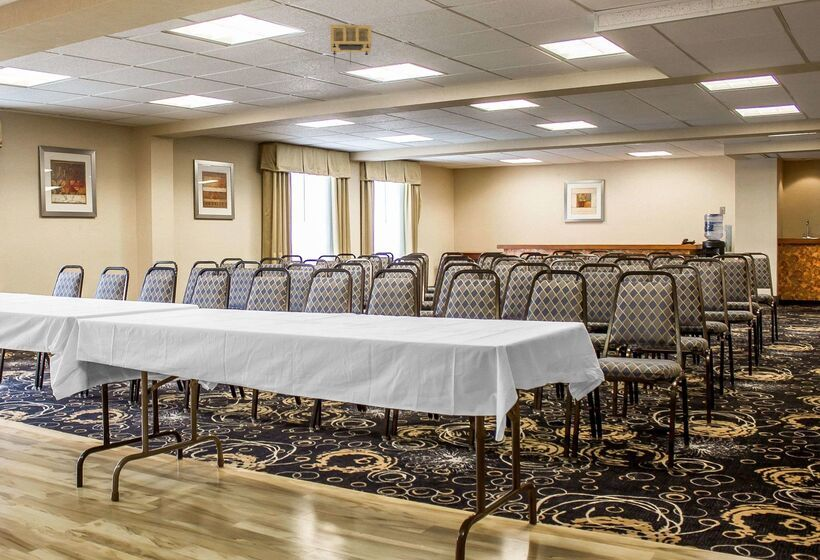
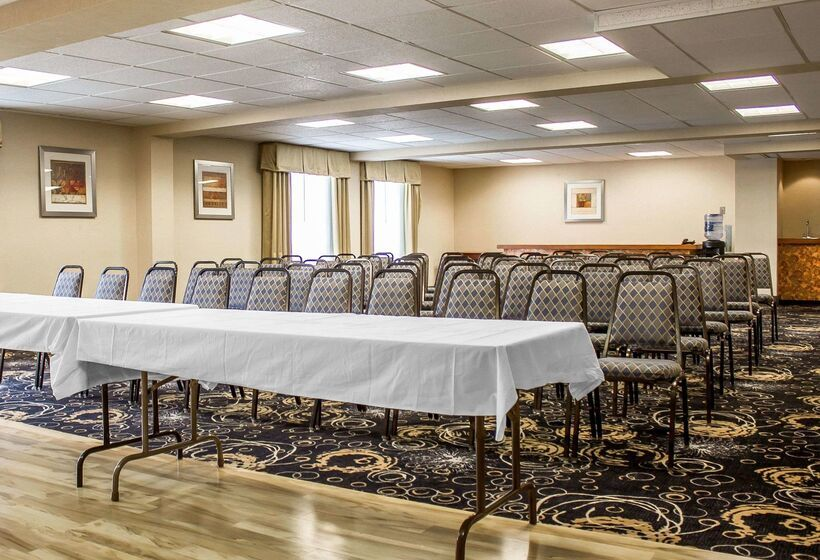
- projector [329,24,372,66]
